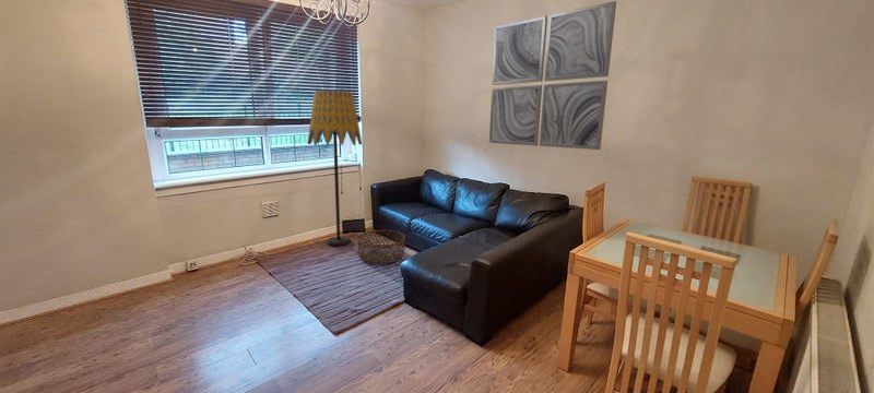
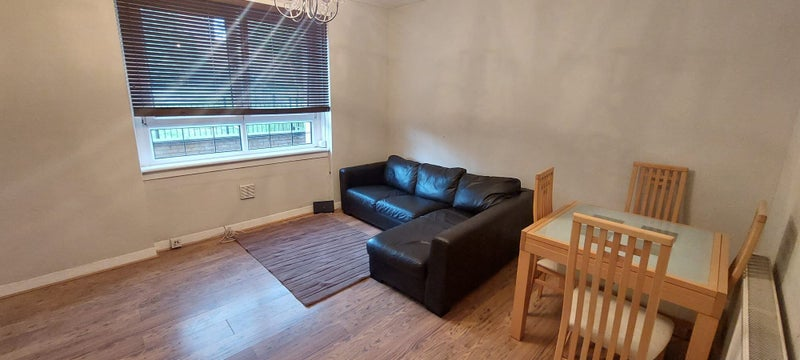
- basket [355,229,406,264]
- floor lamp [307,90,363,247]
- wall art [488,0,617,151]
